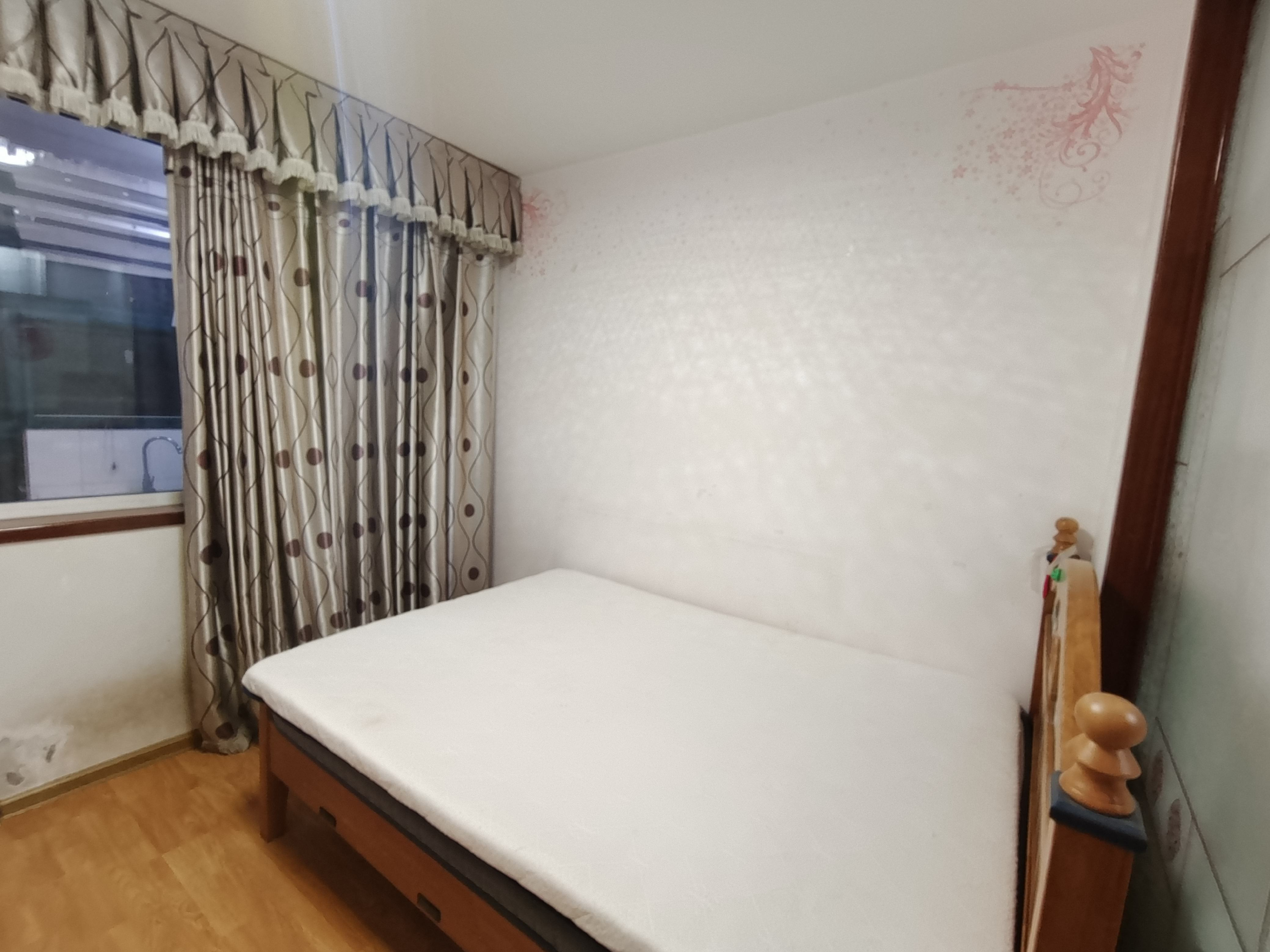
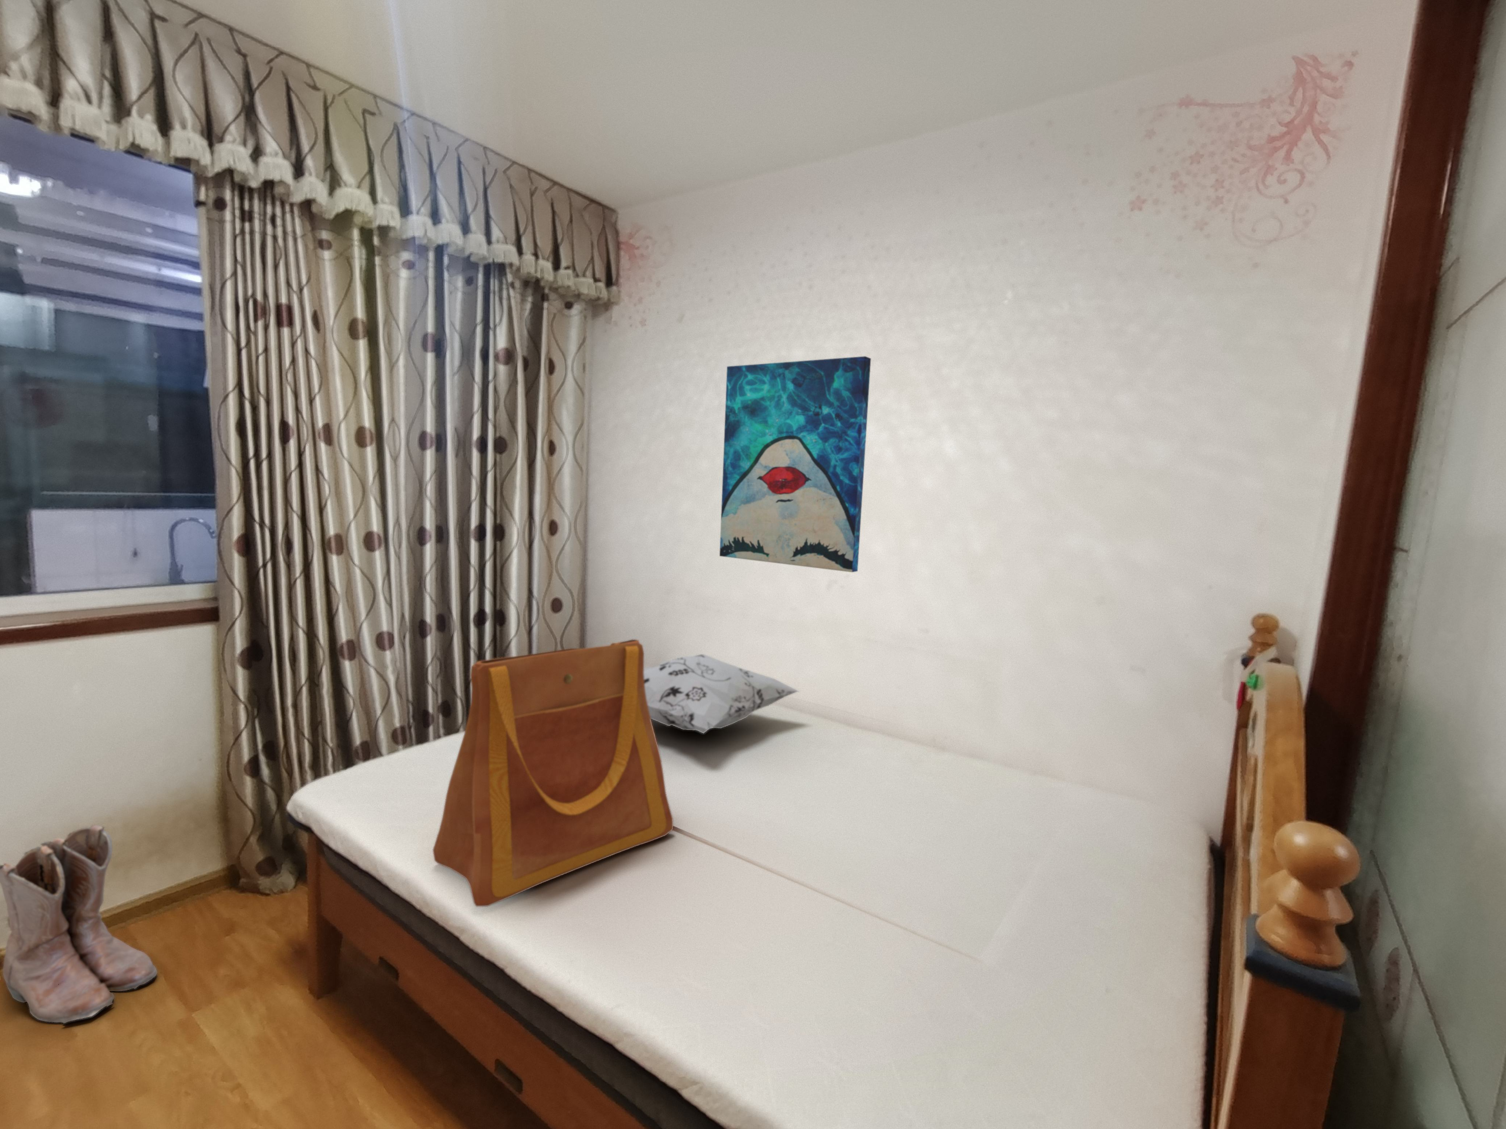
+ wall art [719,356,872,573]
+ boots [0,824,158,1025]
+ decorative pillow [644,653,800,734]
+ tote bag [433,639,674,907]
